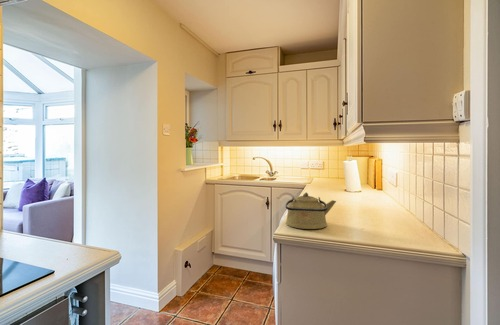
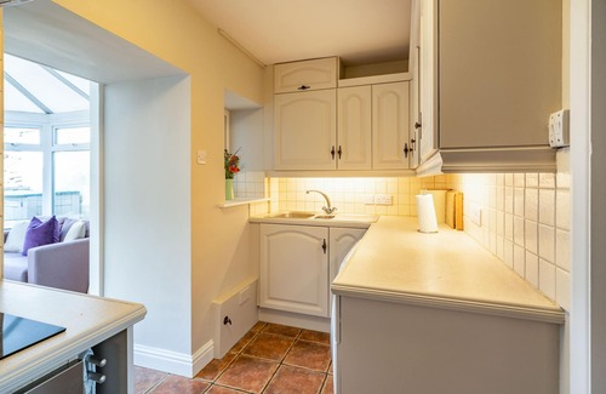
- kettle [285,192,337,230]
